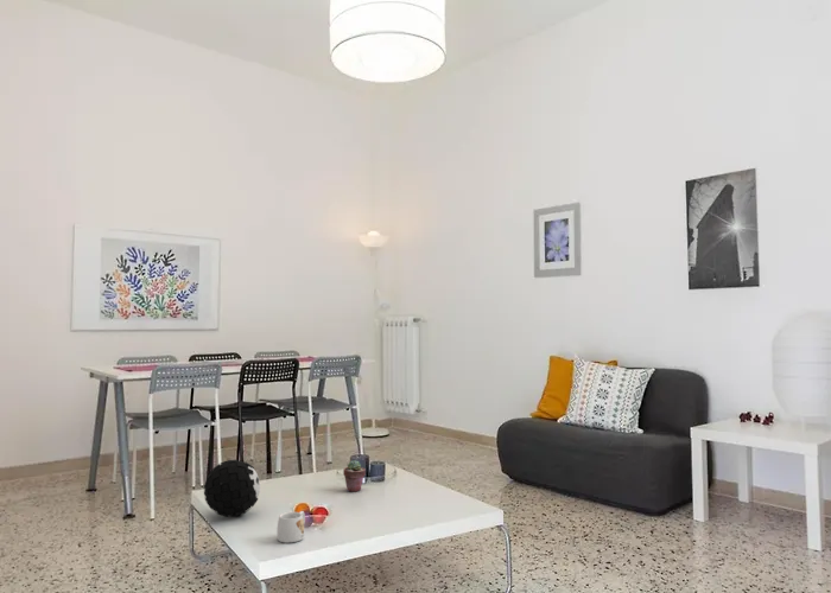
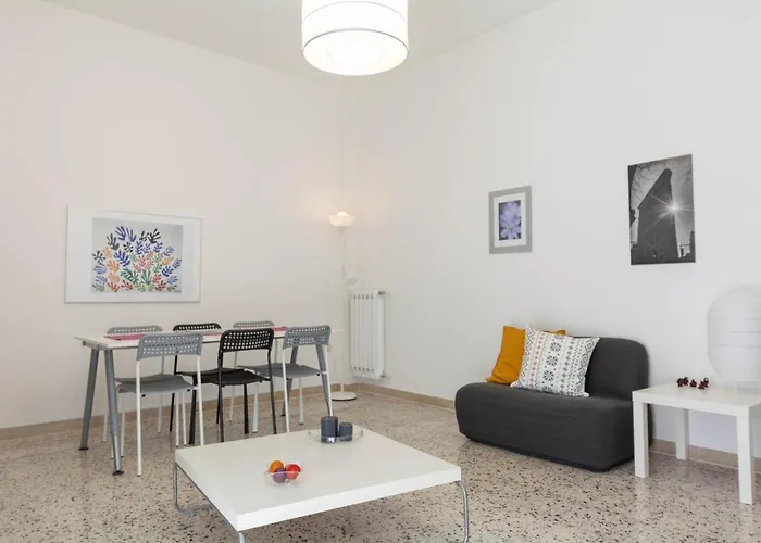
- mug [277,510,306,544]
- potted succulent [342,459,367,493]
- decorative orb [203,459,261,518]
